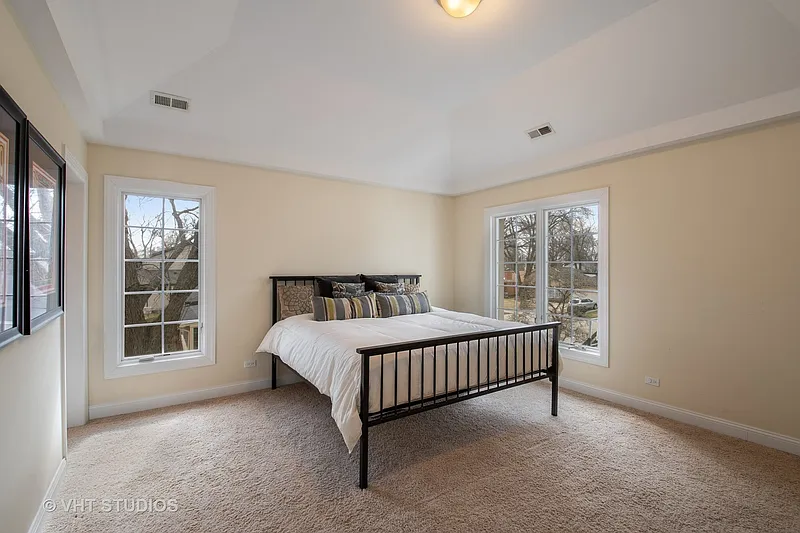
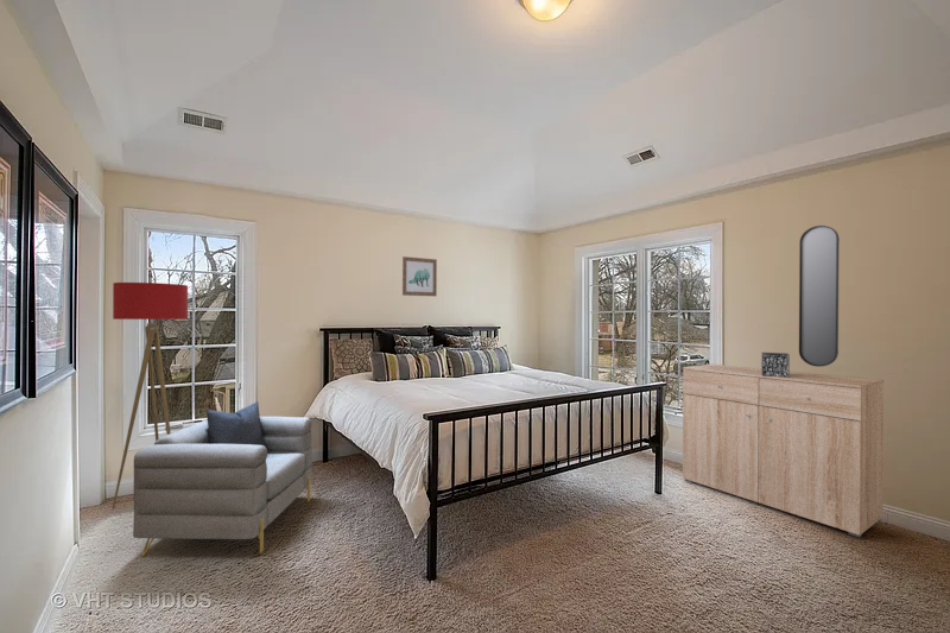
+ wall art [401,255,438,297]
+ home mirror [798,224,841,368]
+ armchair [132,400,314,557]
+ dresser [682,363,885,539]
+ floor lamp [112,281,189,511]
+ decorative box [760,352,791,378]
